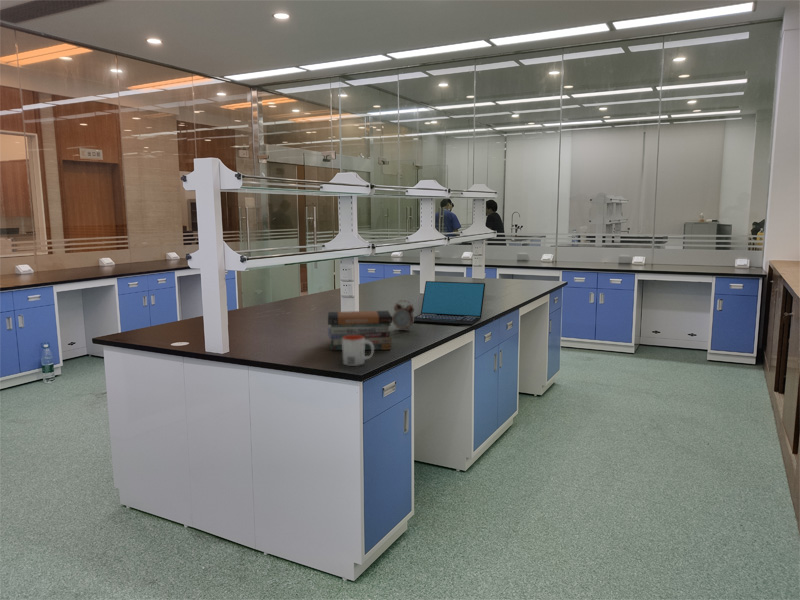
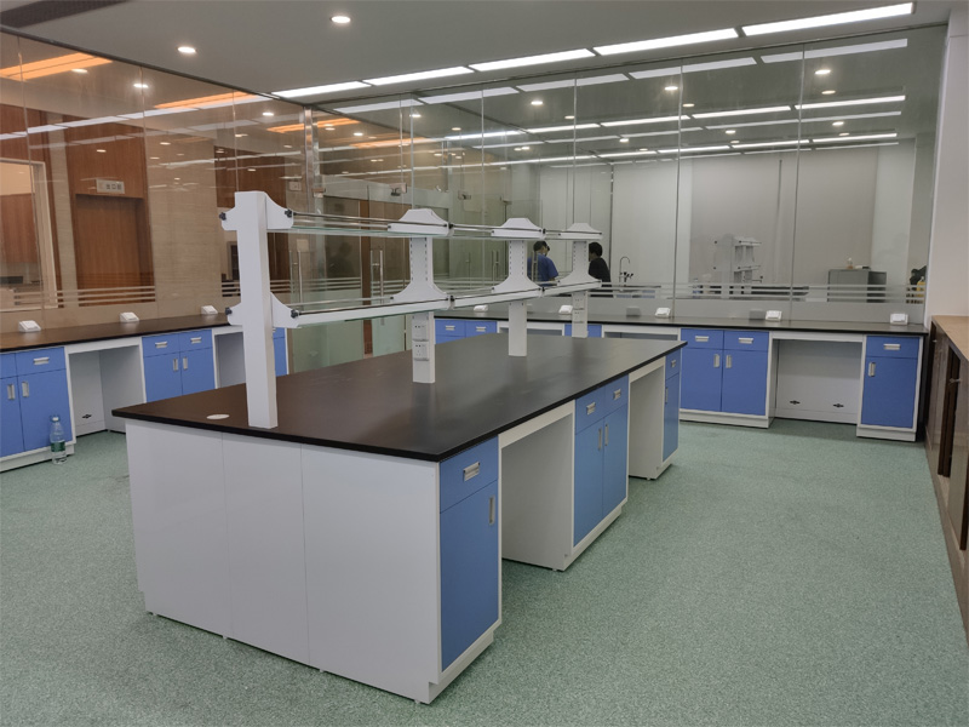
- alarm clock [392,299,415,332]
- mug [342,335,375,367]
- book stack [326,310,393,351]
- laptop [414,280,486,327]
